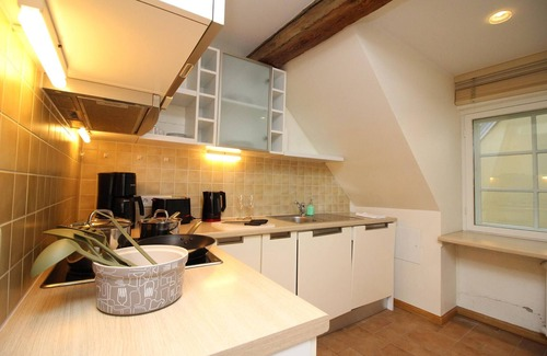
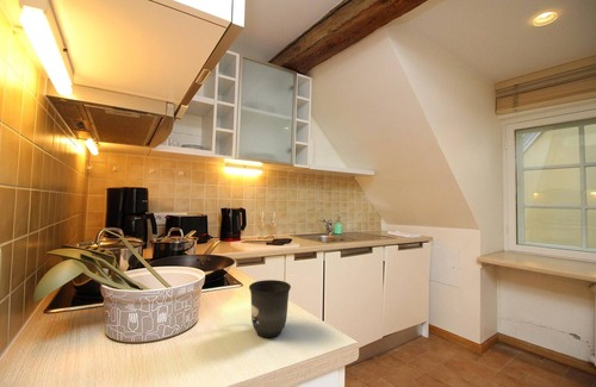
+ mug [248,279,292,338]
